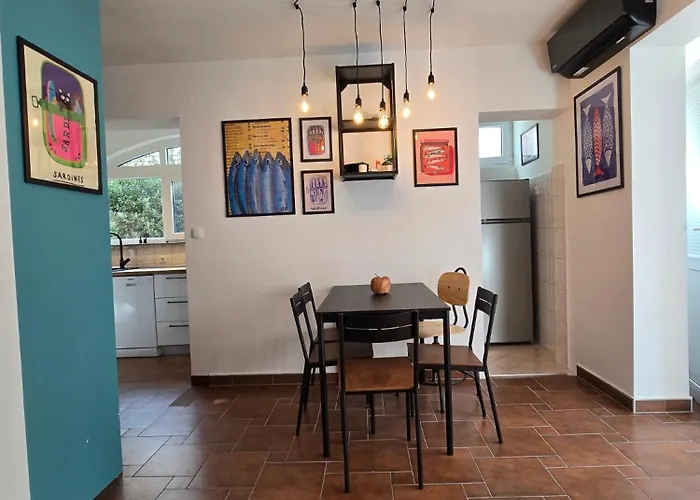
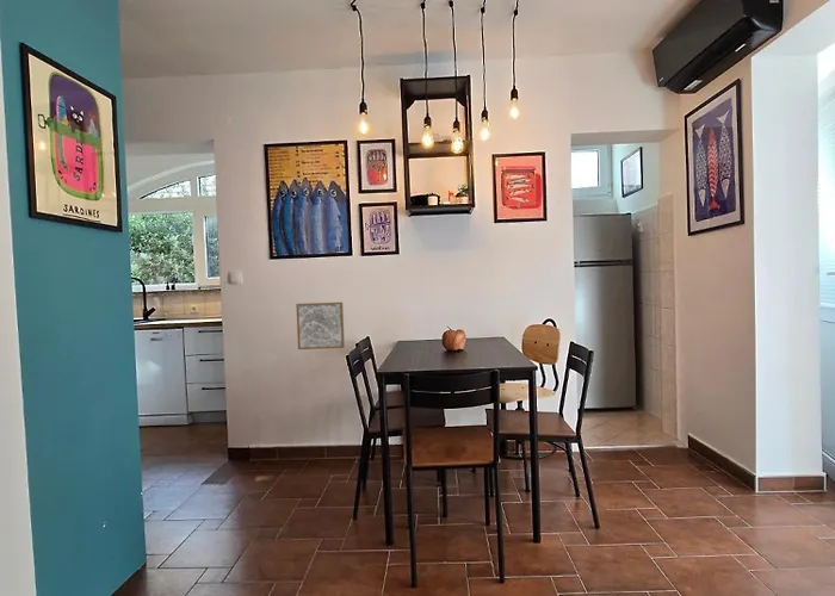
+ wall art [295,300,346,350]
